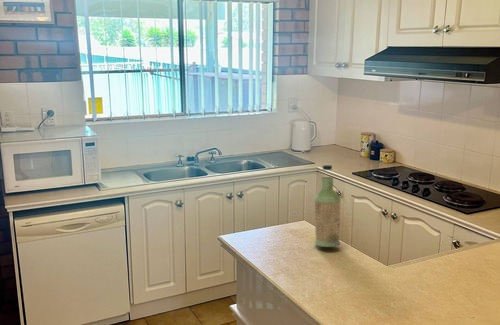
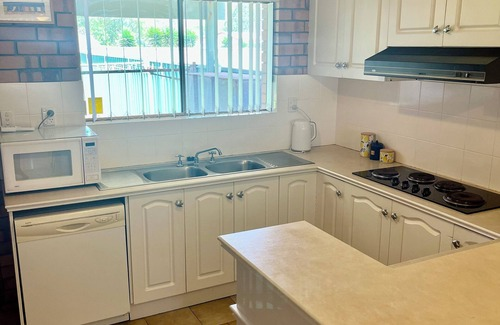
- bottle [313,164,341,248]
